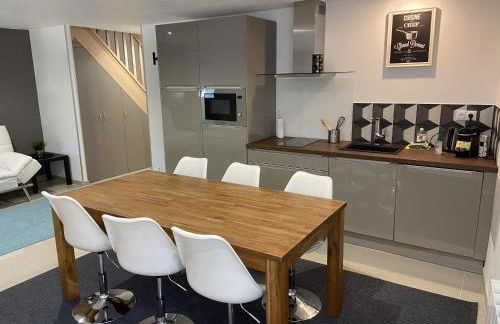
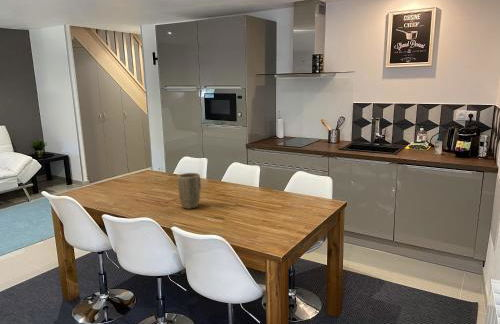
+ plant pot [177,172,202,210]
